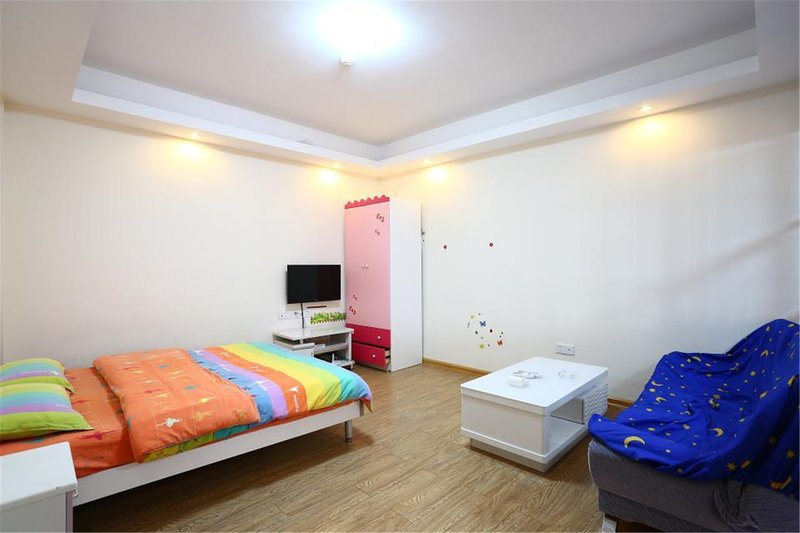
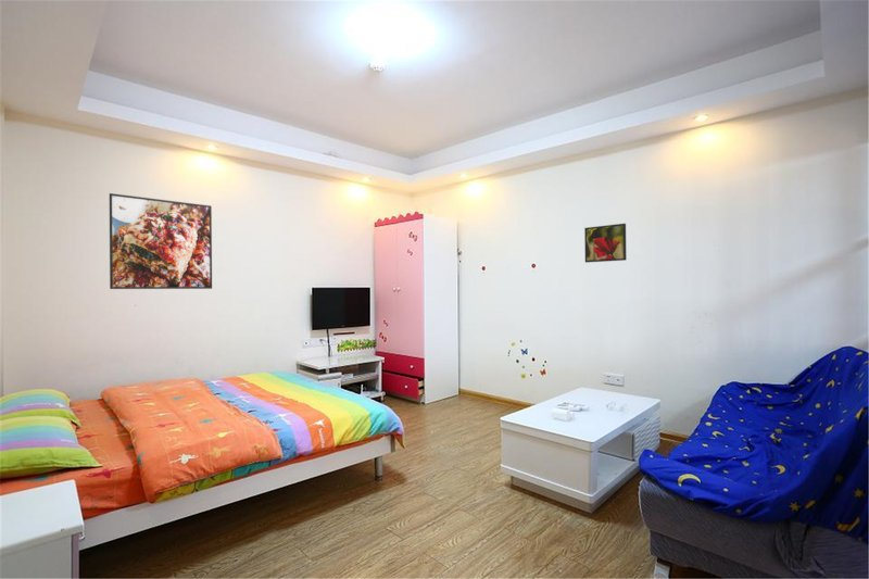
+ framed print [109,192,213,290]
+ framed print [583,223,628,264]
